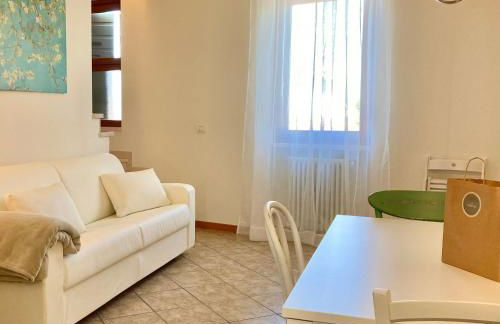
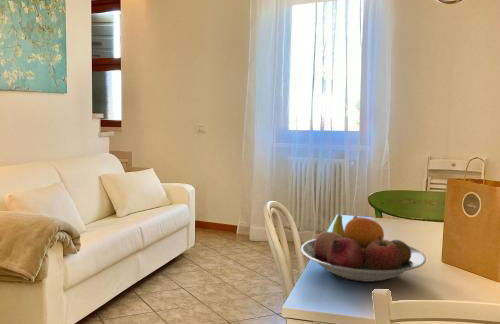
+ fruit bowl [300,214,427,283]
